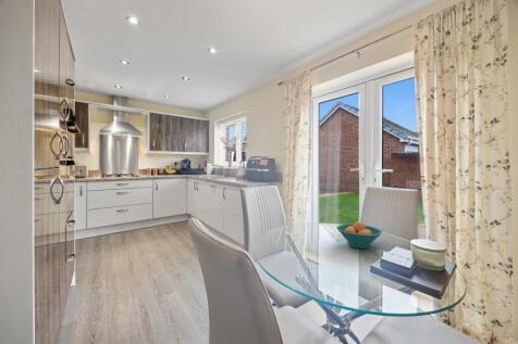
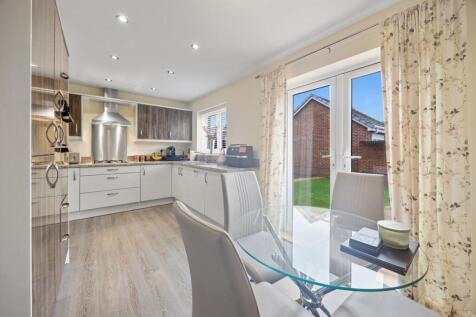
- fruit bowl [335,220,383,250]
